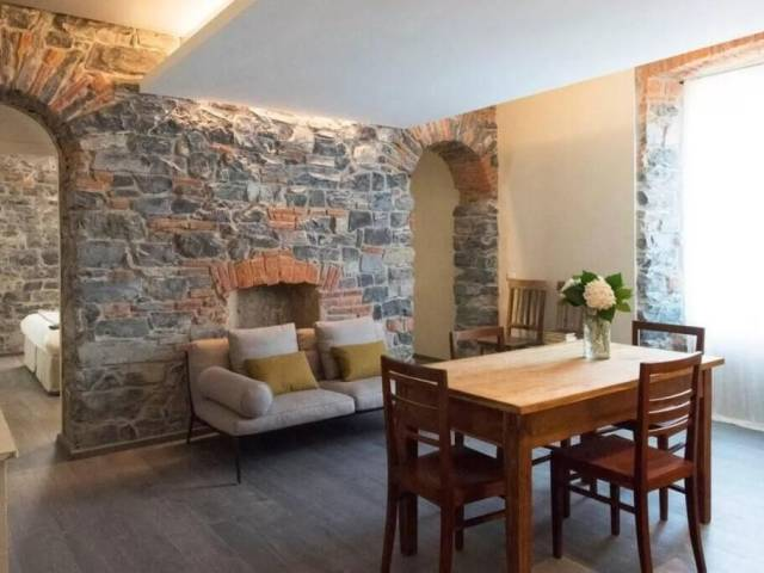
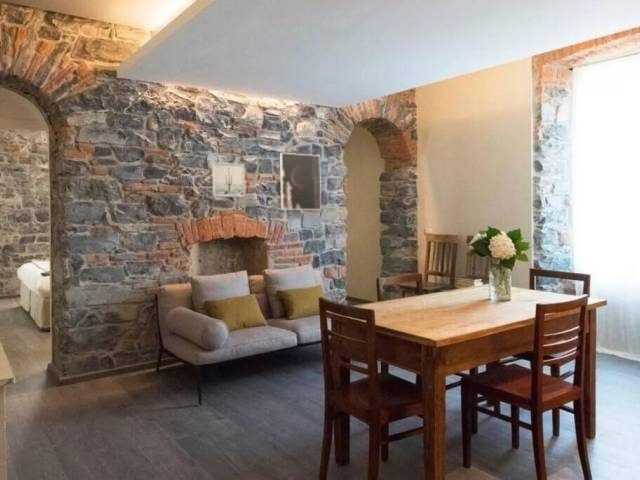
+ wall art [211,162,246,198]
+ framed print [279,152,322,211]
